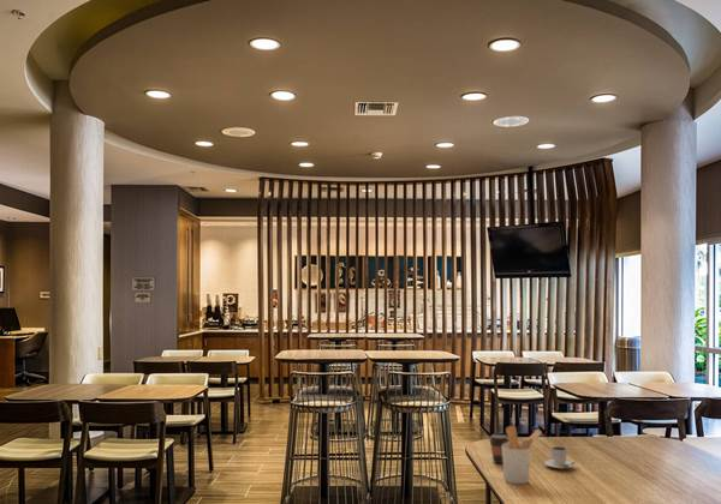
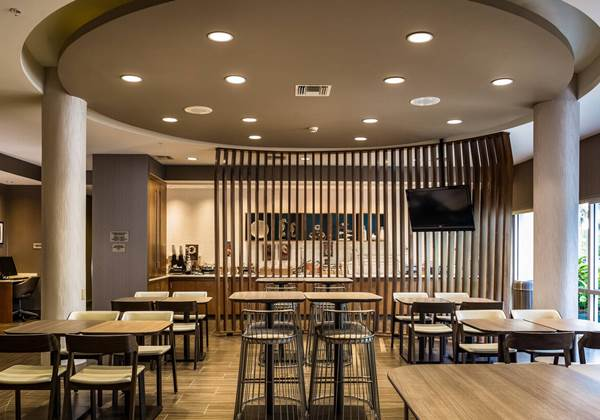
- cappuccino [543,445,577,469]
- utensil holder [502,425,543,485]
- coffee cup [488,433,510,464]
